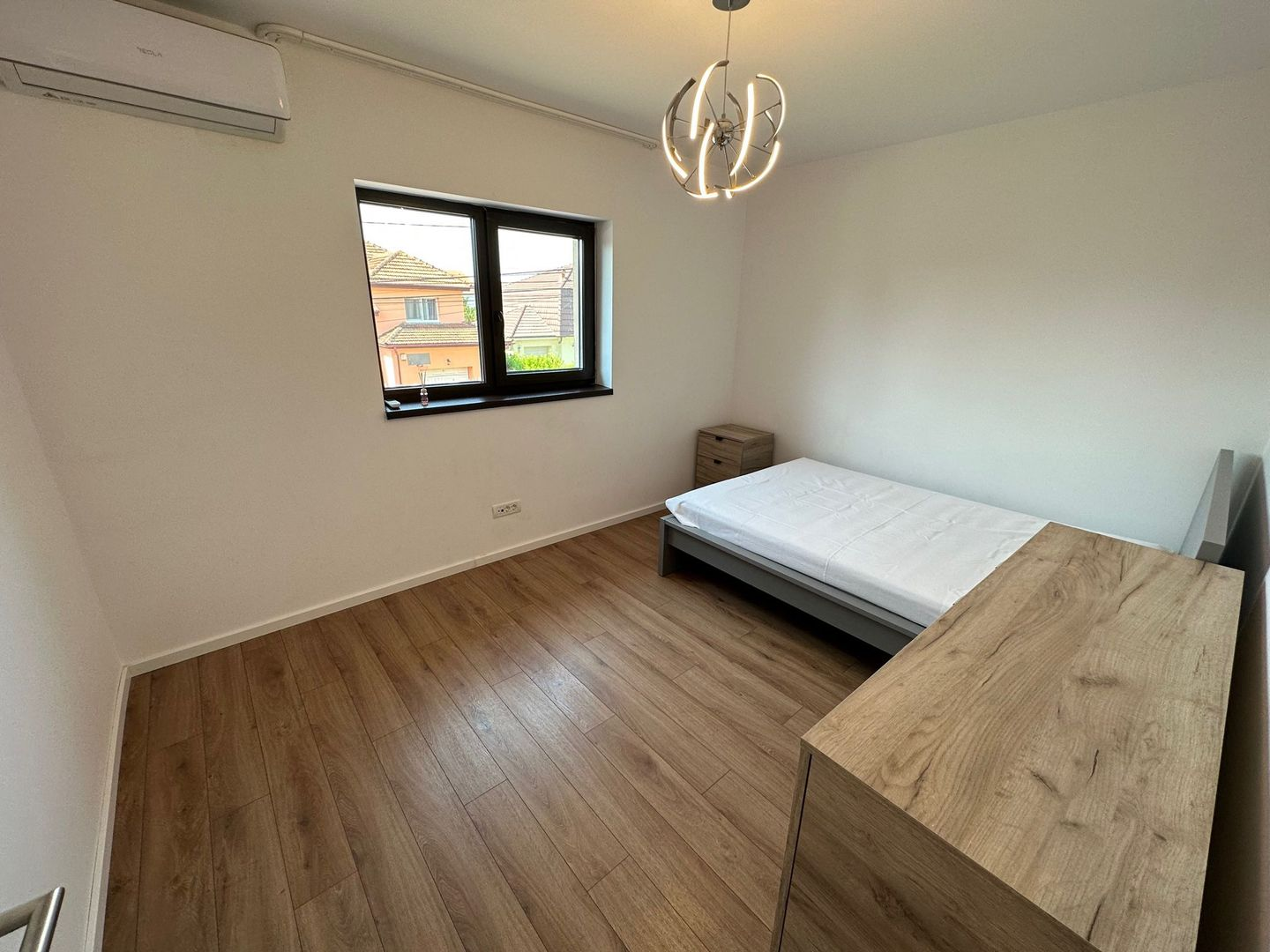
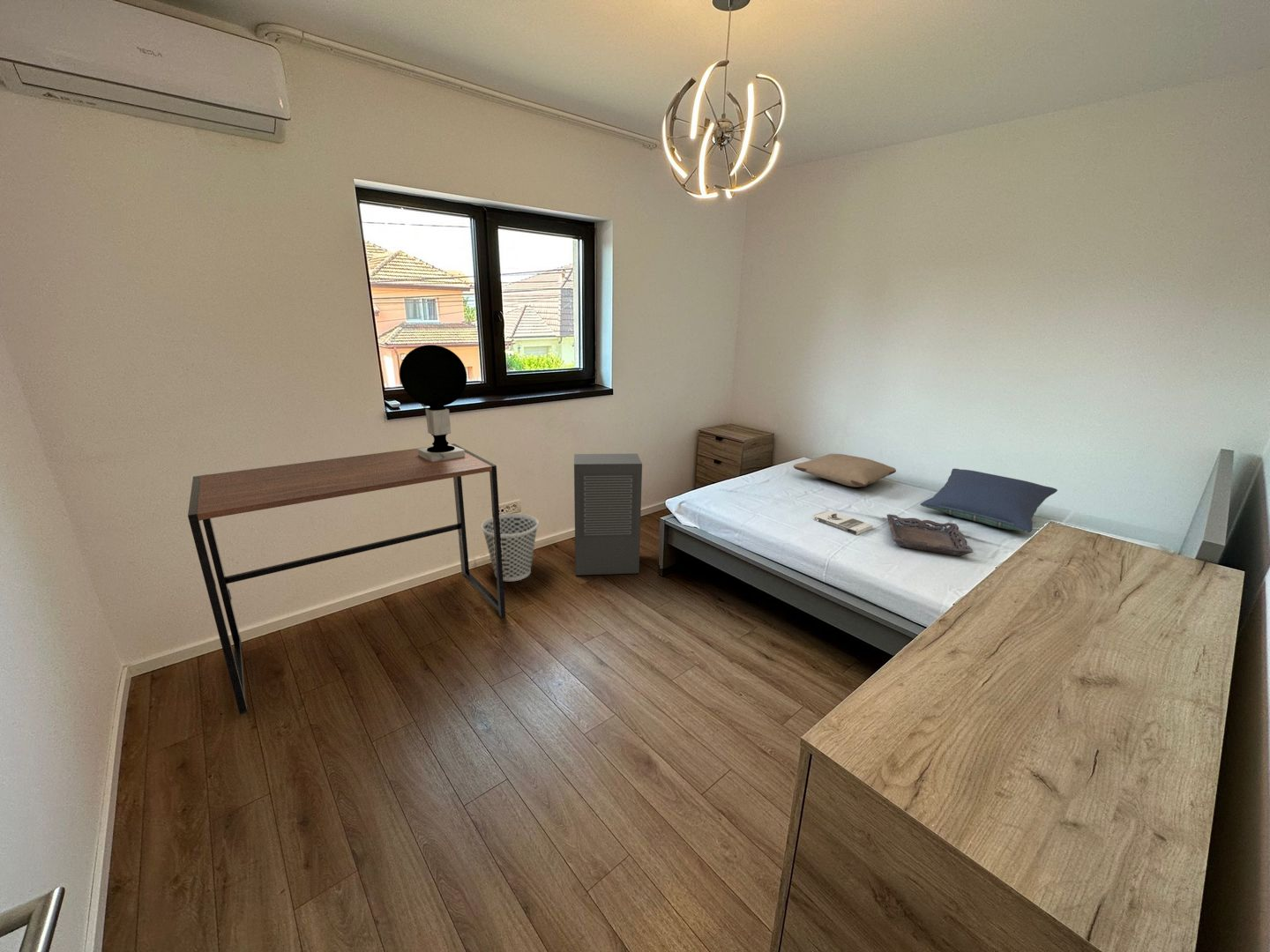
+ air purifier [573,453,643,576]
+ pillow [793,453,897,487]
+ book [811,509,874,536]
+ wastebasket [481,513,540,583]
+ desk [187,443,506,716]
+ tray [886,513,975,557]
+ pillow [919,468,1058,533]
+ table lamp [399,344,467,462]
